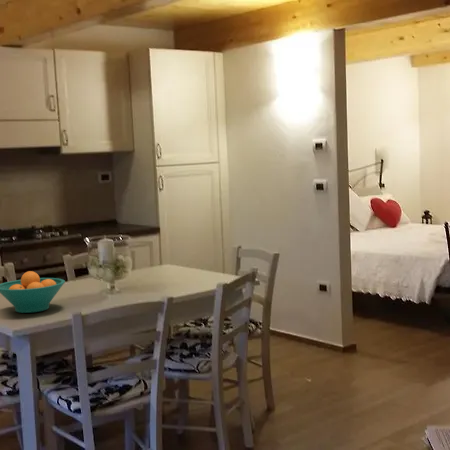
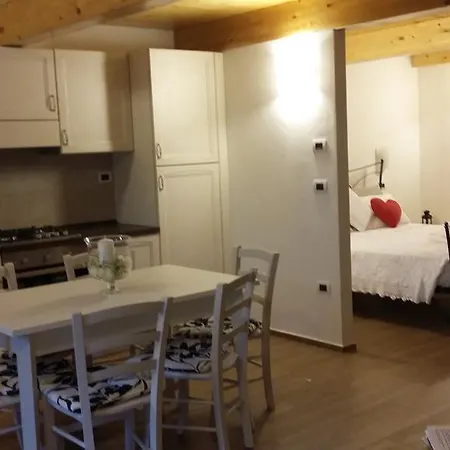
- fruit bowl [0,270,66,314]
